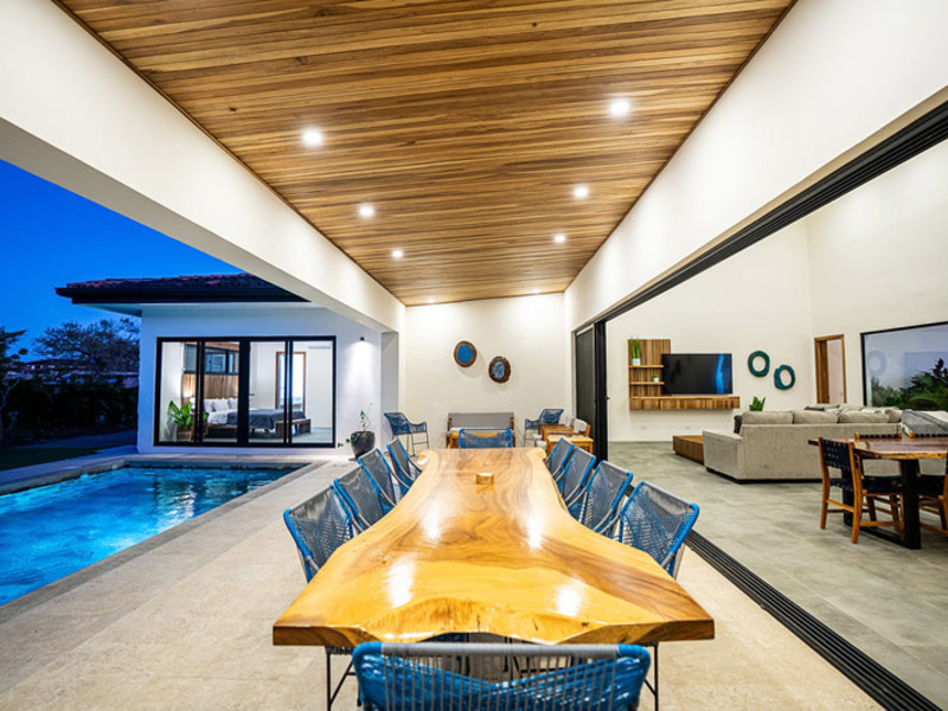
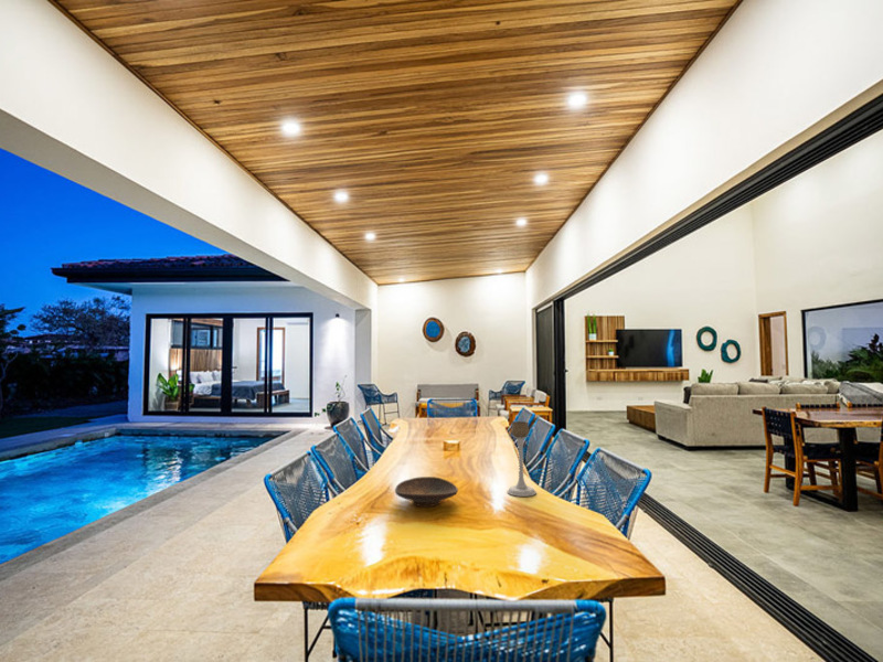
+ candle holder [506,420,538,498]
+ decorative bowl [394,476,459,508]
